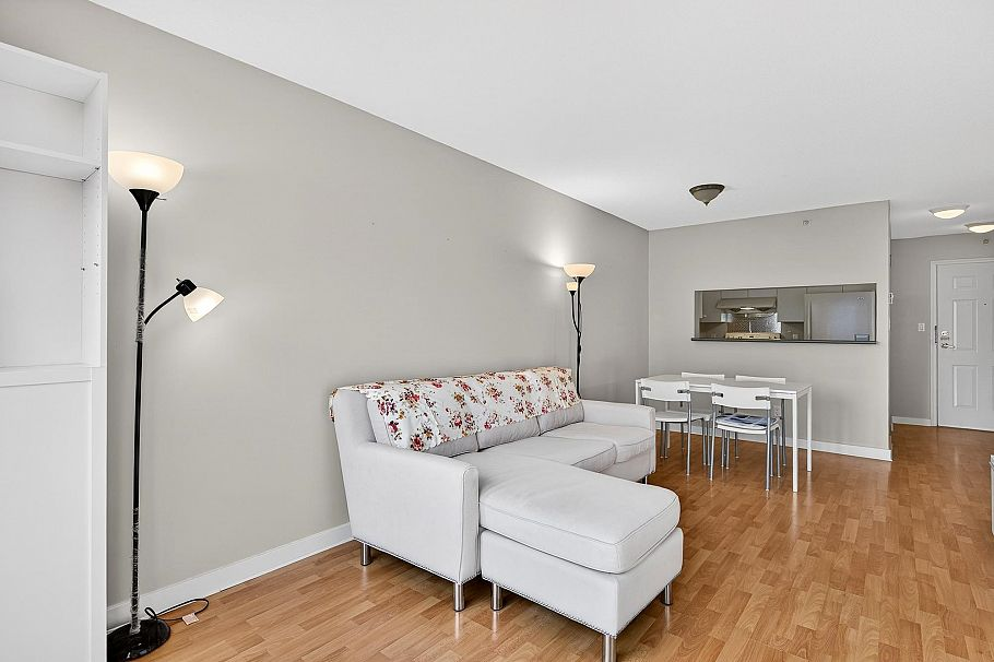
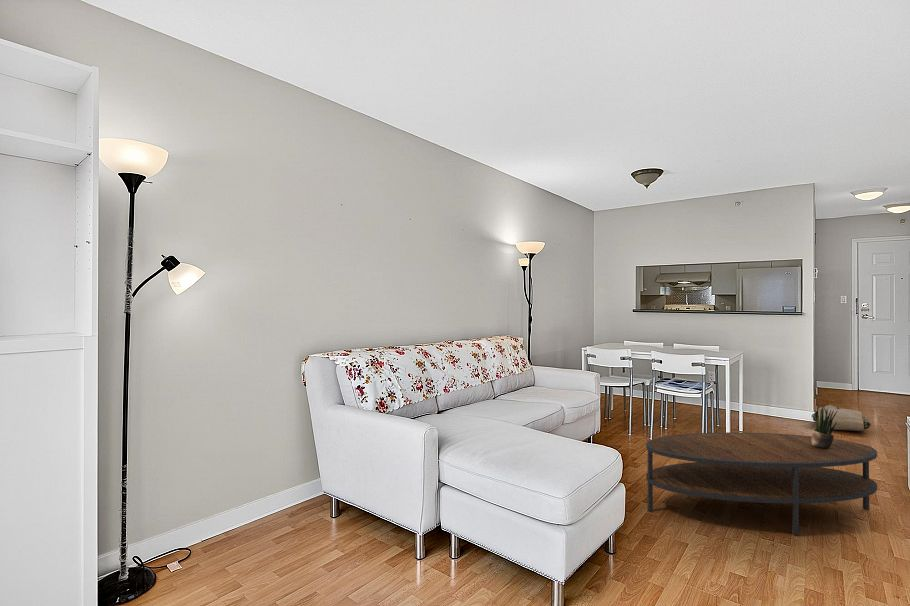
+ coffee table [645,431,878,536]
+ potted plant [811,405,838,449]
+ bag [811,404,872,432]
